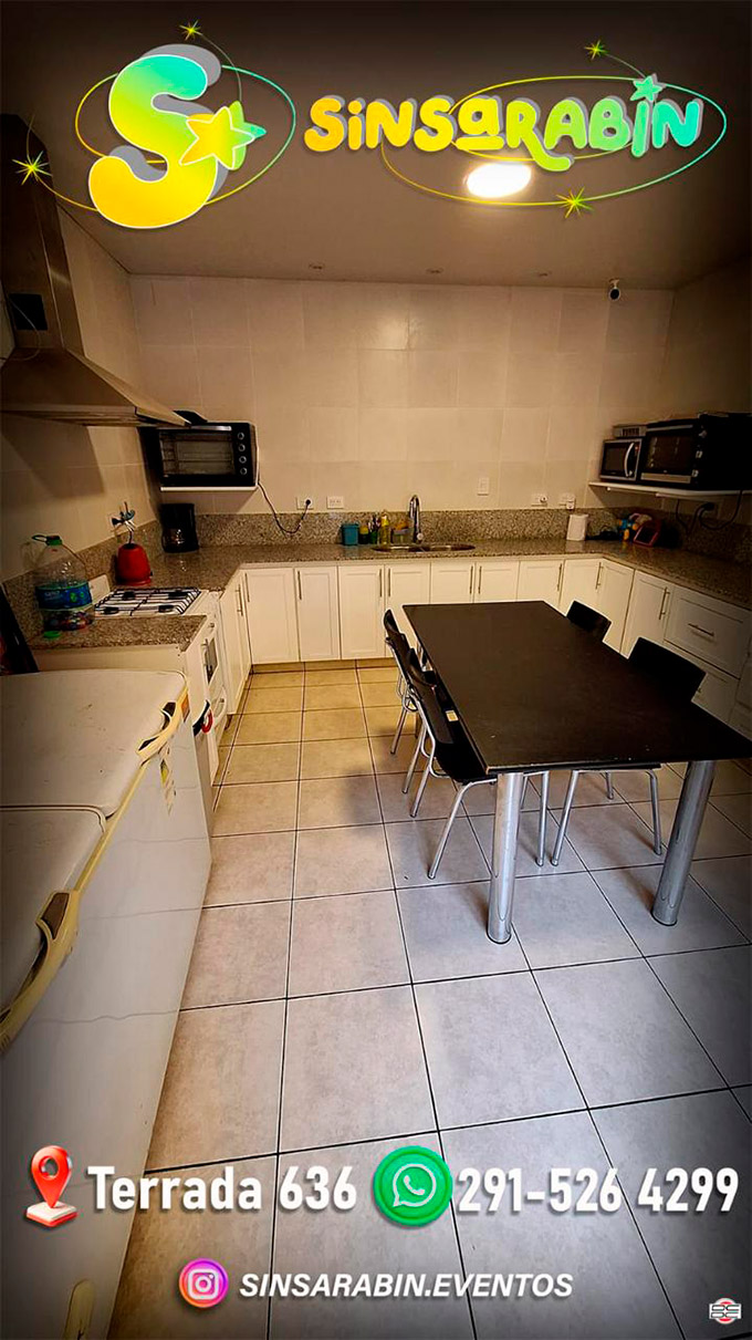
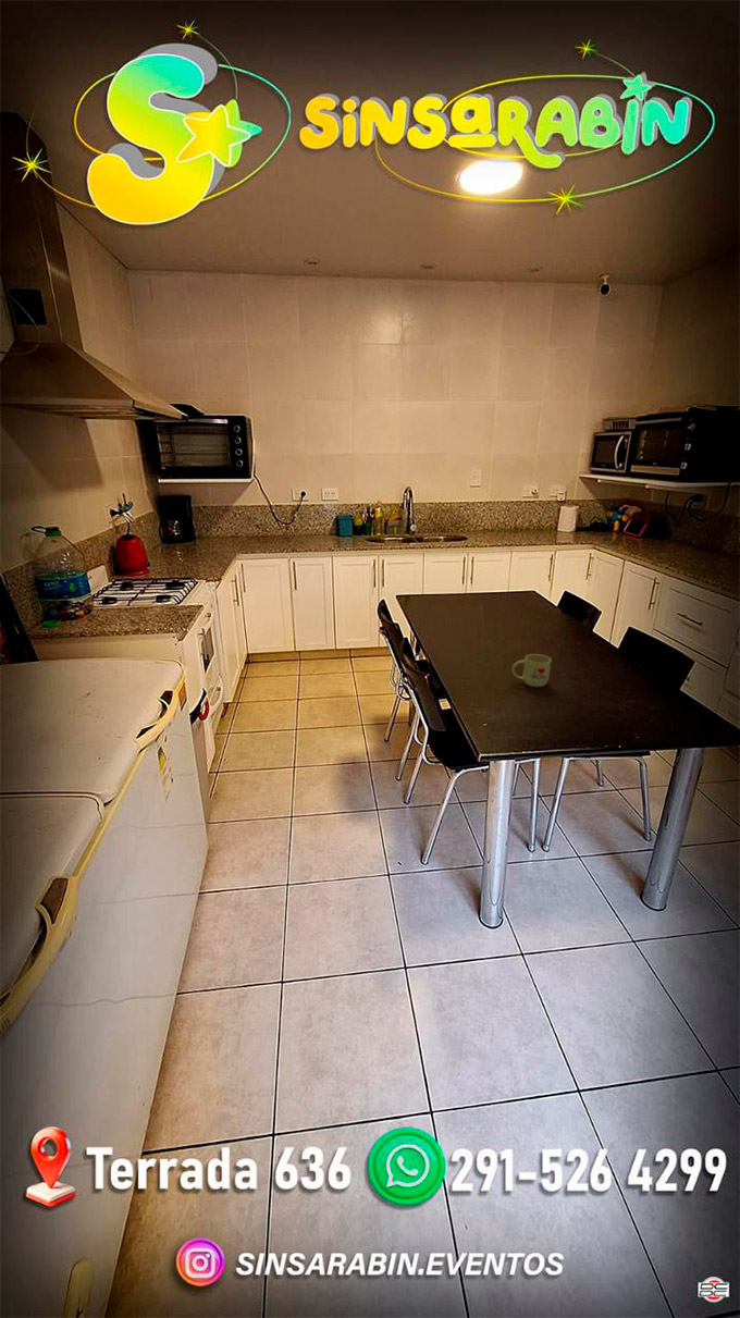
+ mug [510,653,553,688]
